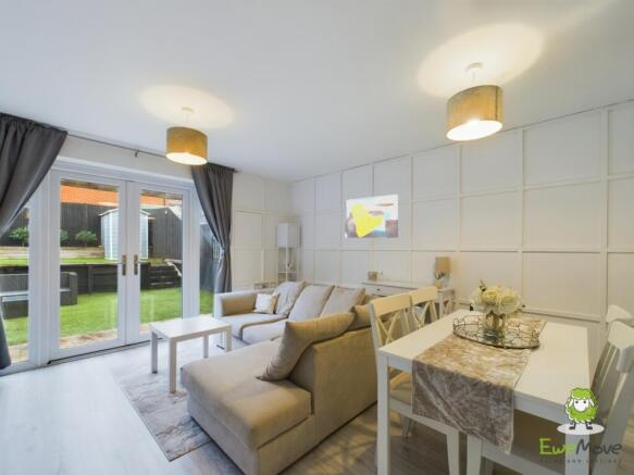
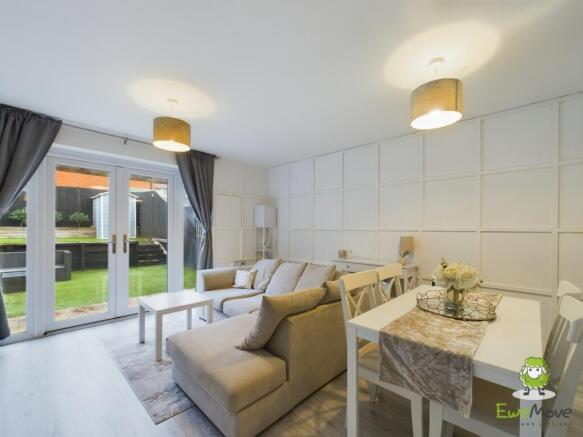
- wall art [344,193,399,239]
